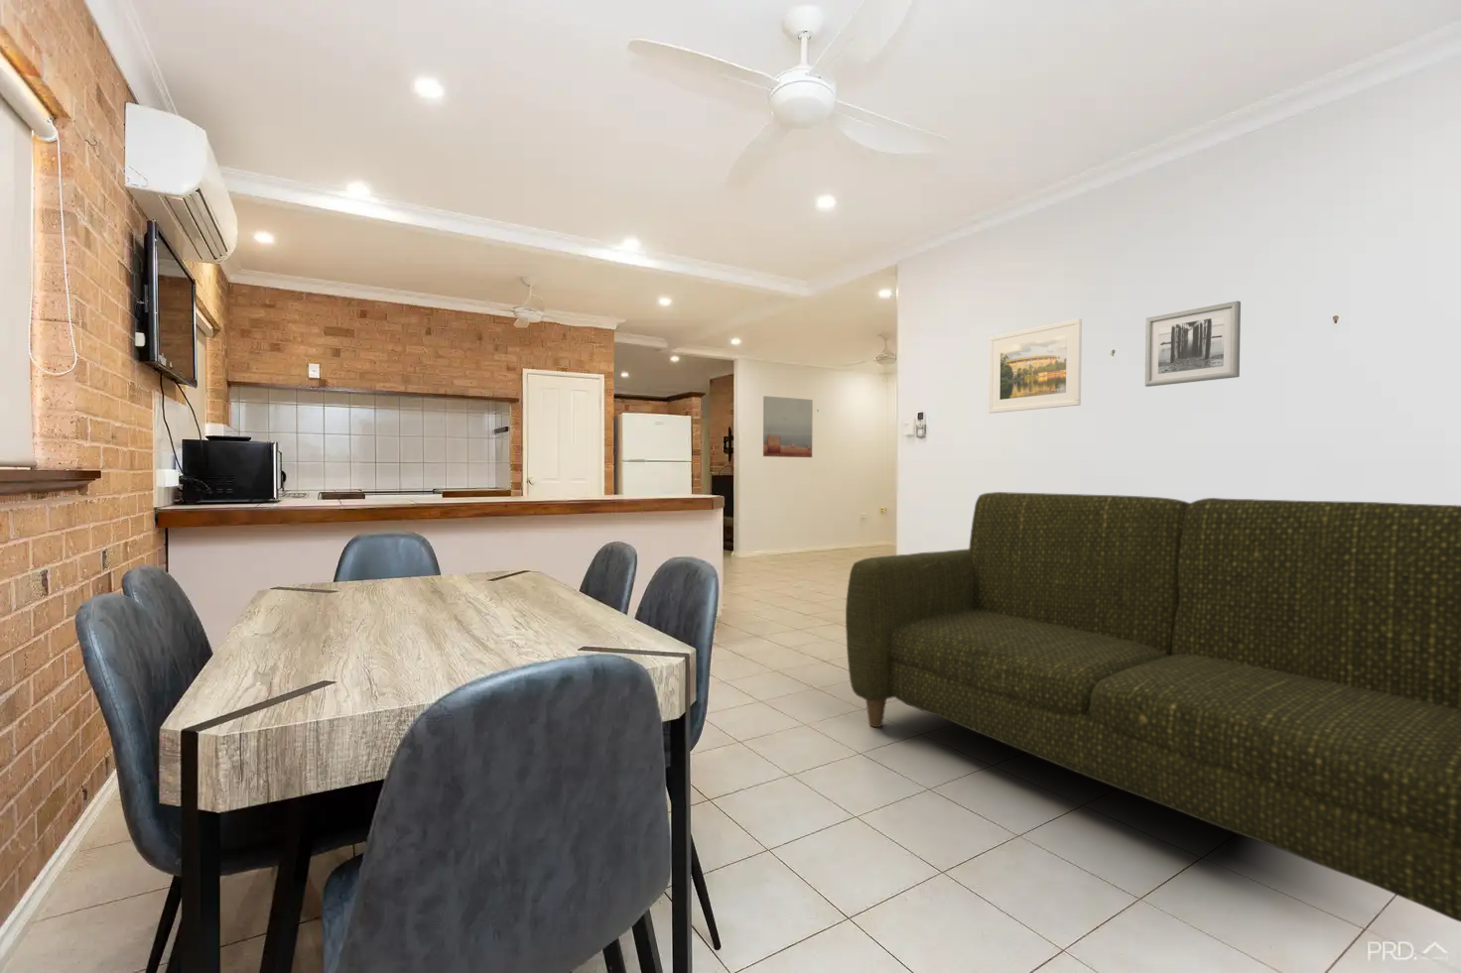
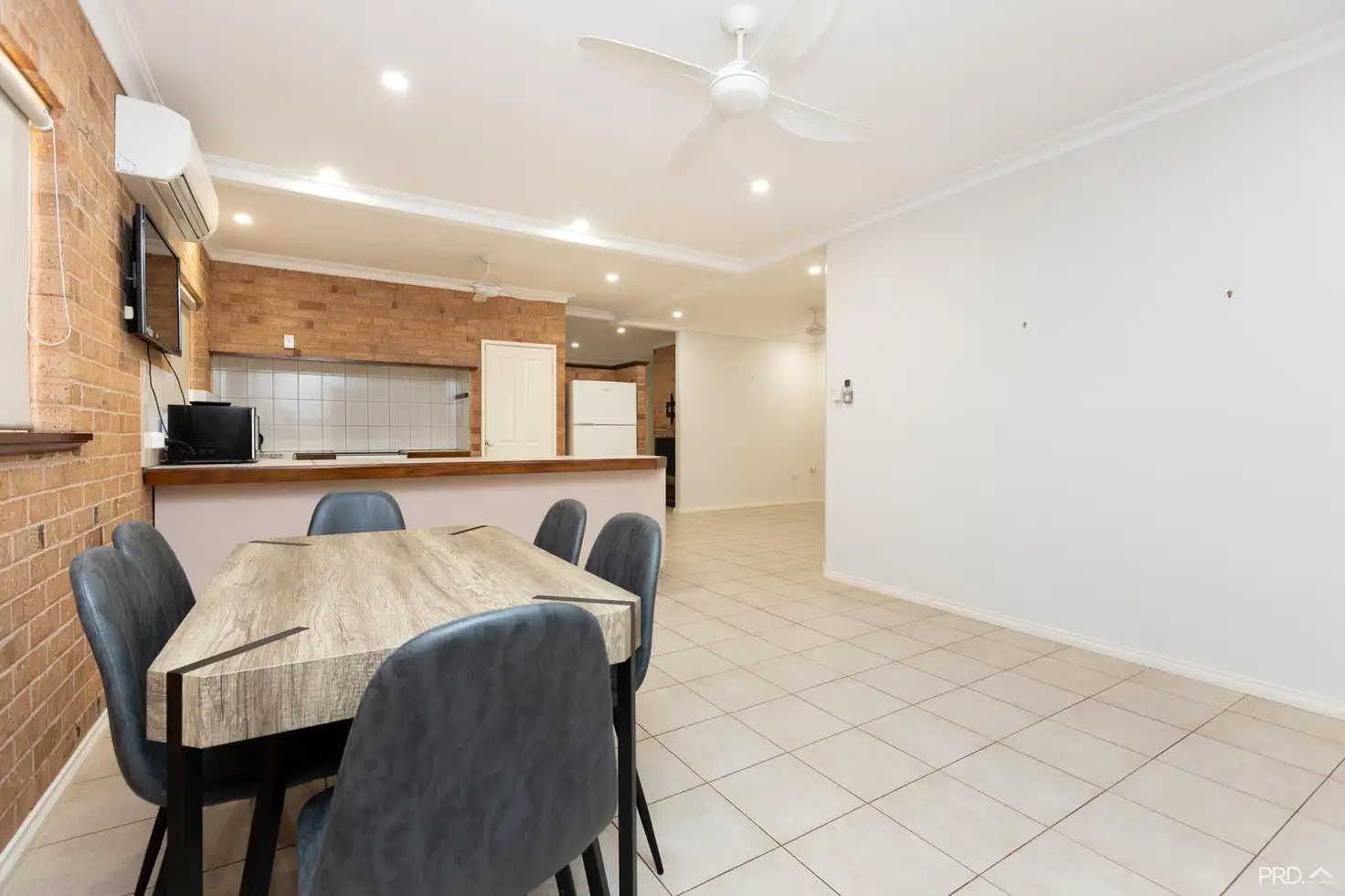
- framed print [987,318,1083,415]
- wall art [1145,300,1242,388]
- sofa [845,491,1461,923]
- wall art [763,395,814,458]
